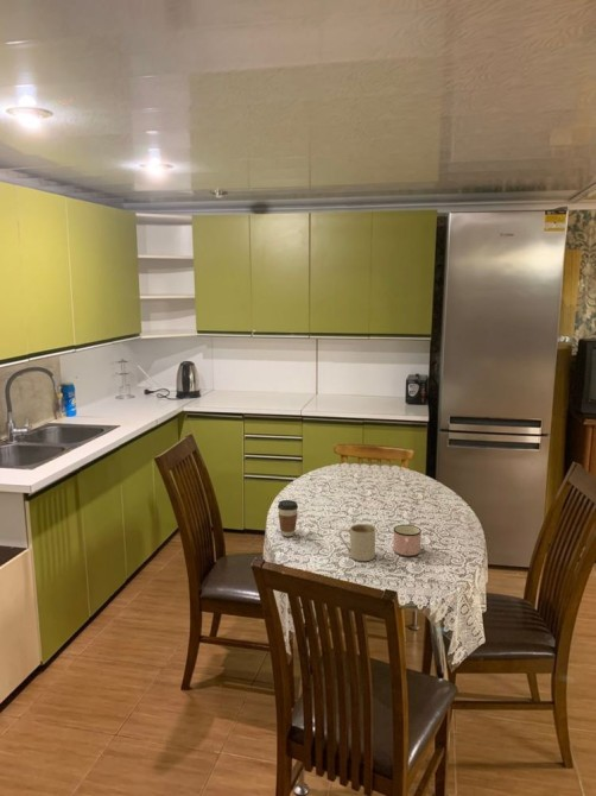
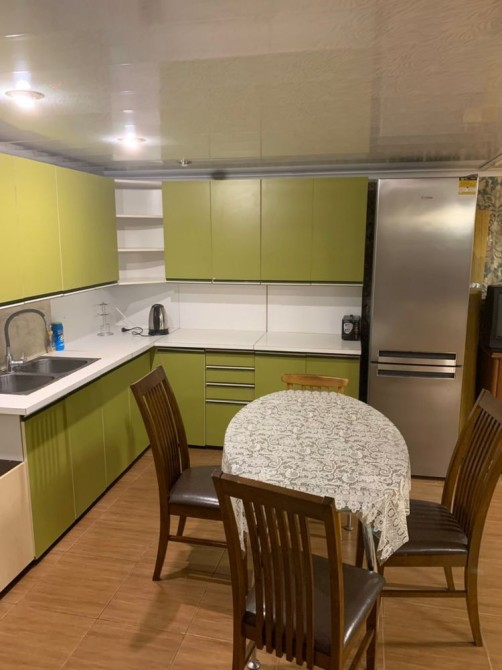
- coffee cup [277,499,299,537]
- mug [392,524,423,557]
- mug [338,523,376,562]
